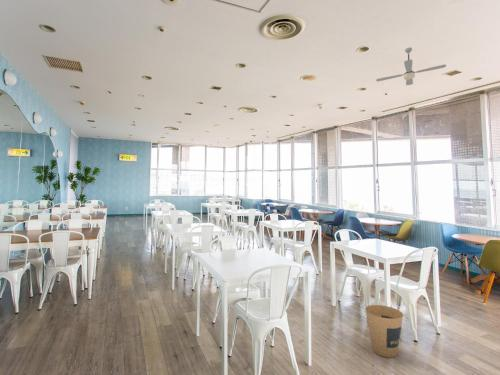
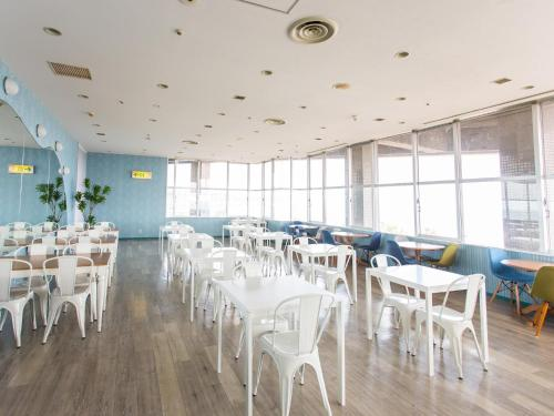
- trash can [364,304,404,359]
- ceiling fan [375,47,447,86]
